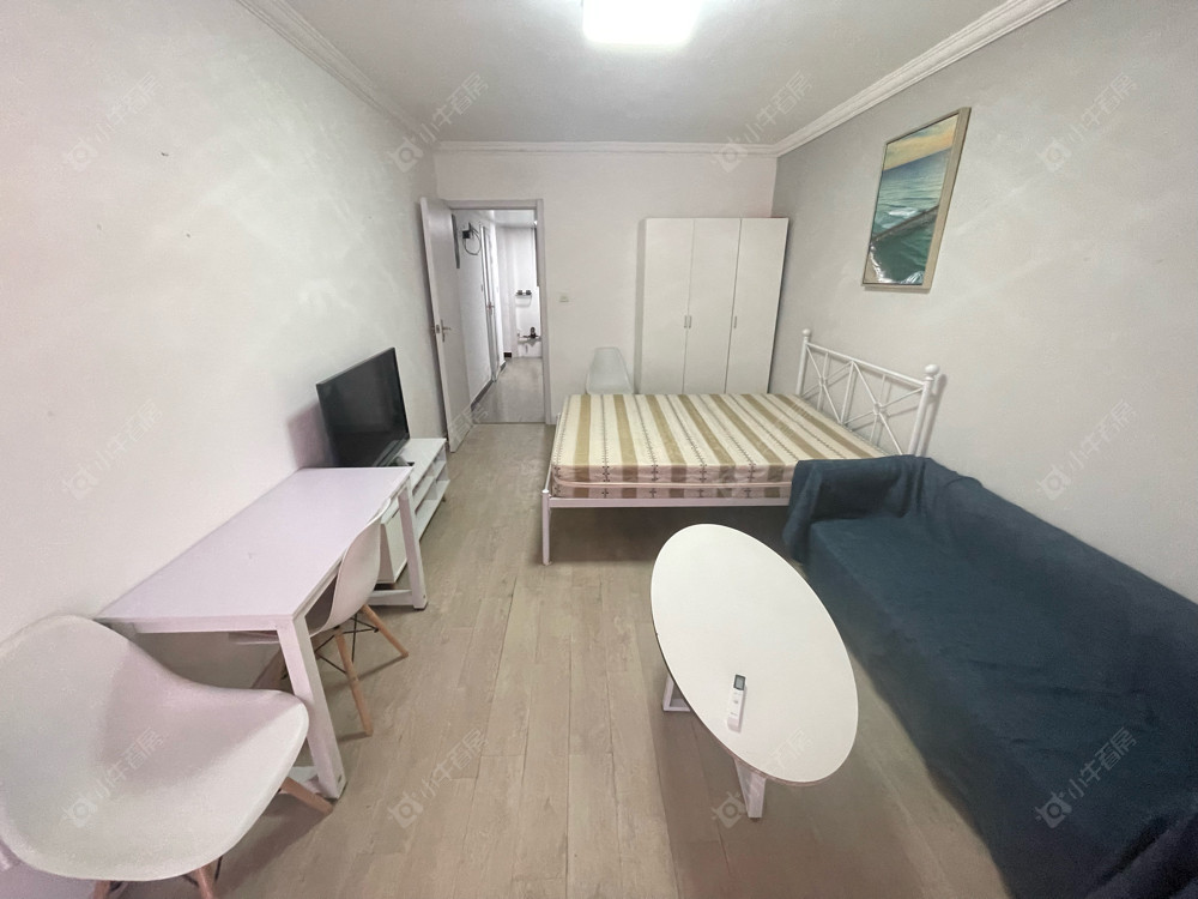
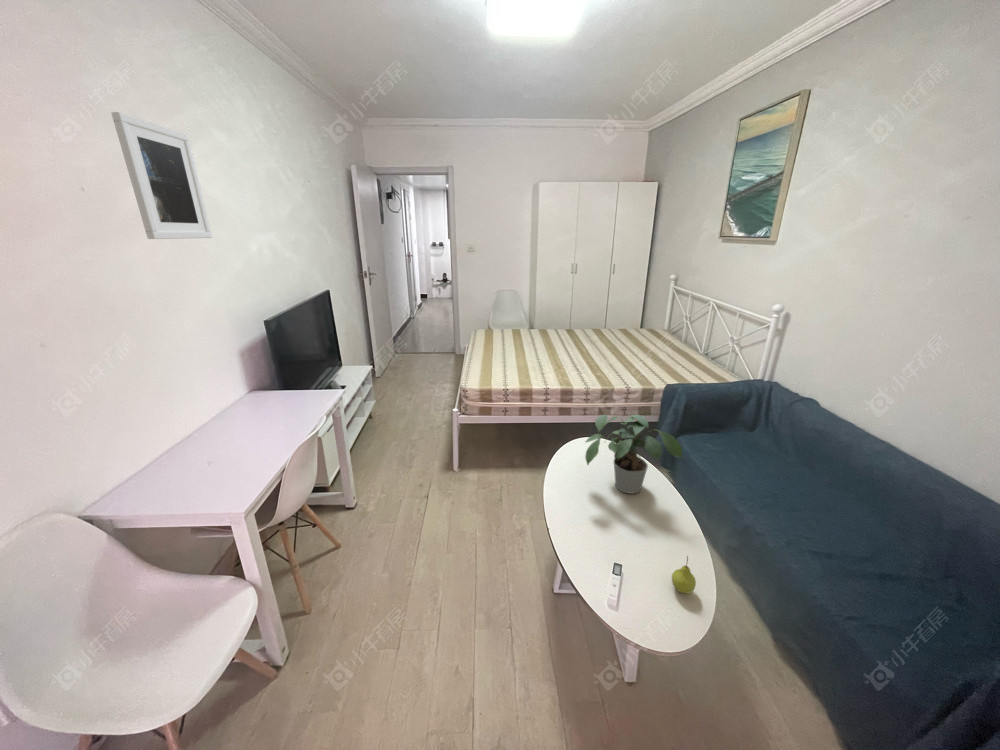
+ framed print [110,111,213,240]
+ fruit [671,555,697,595]
+ potted plant [584,414,683,495]
